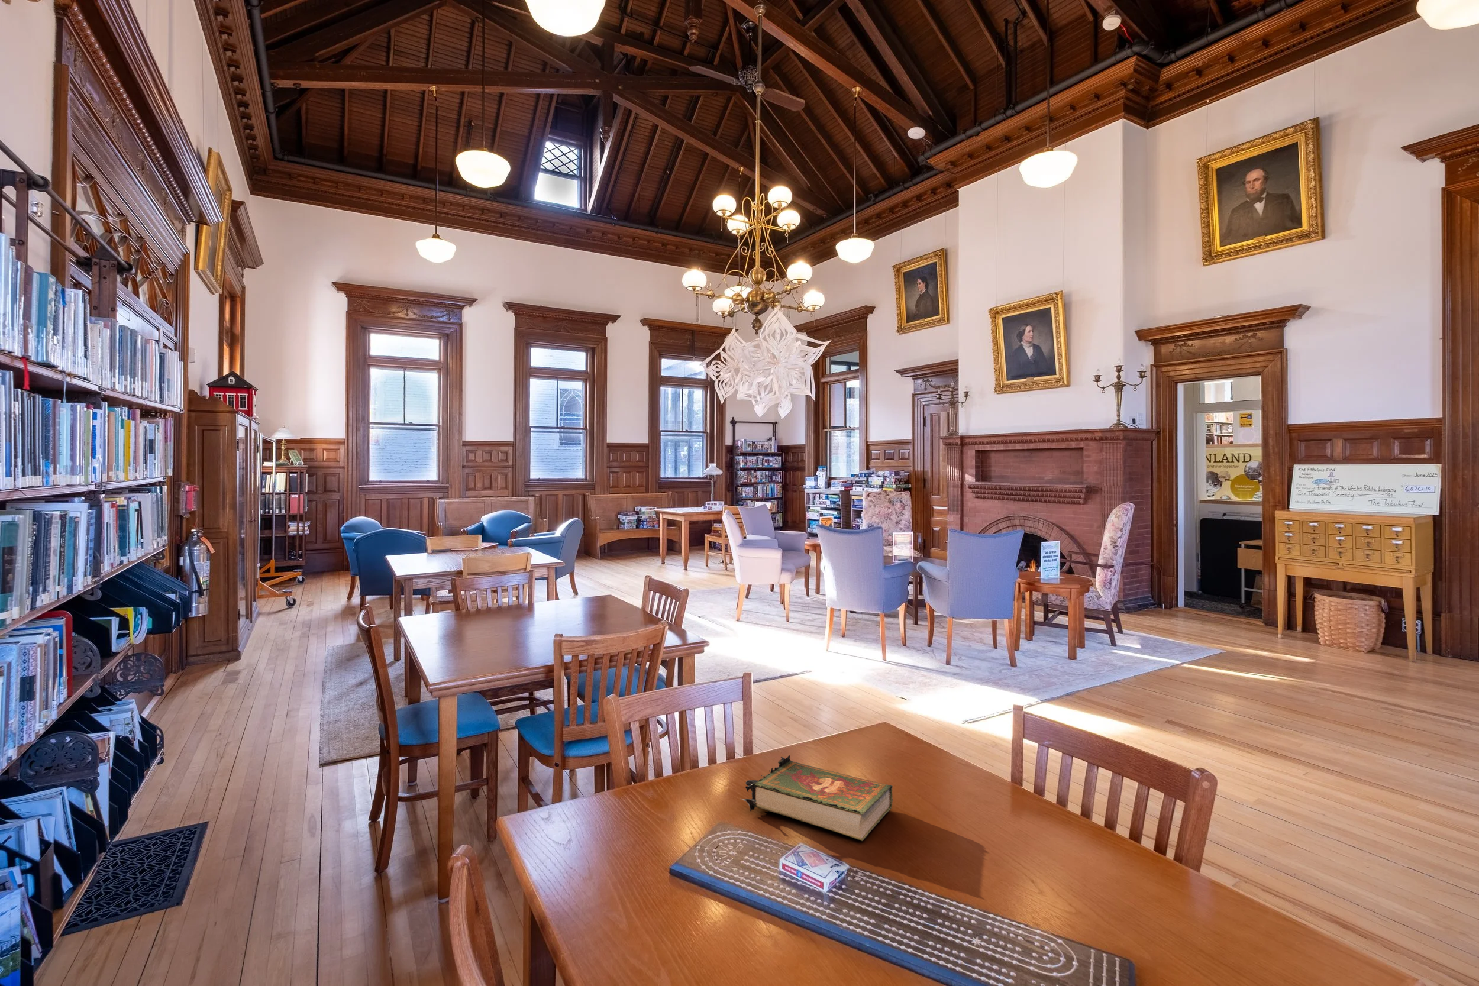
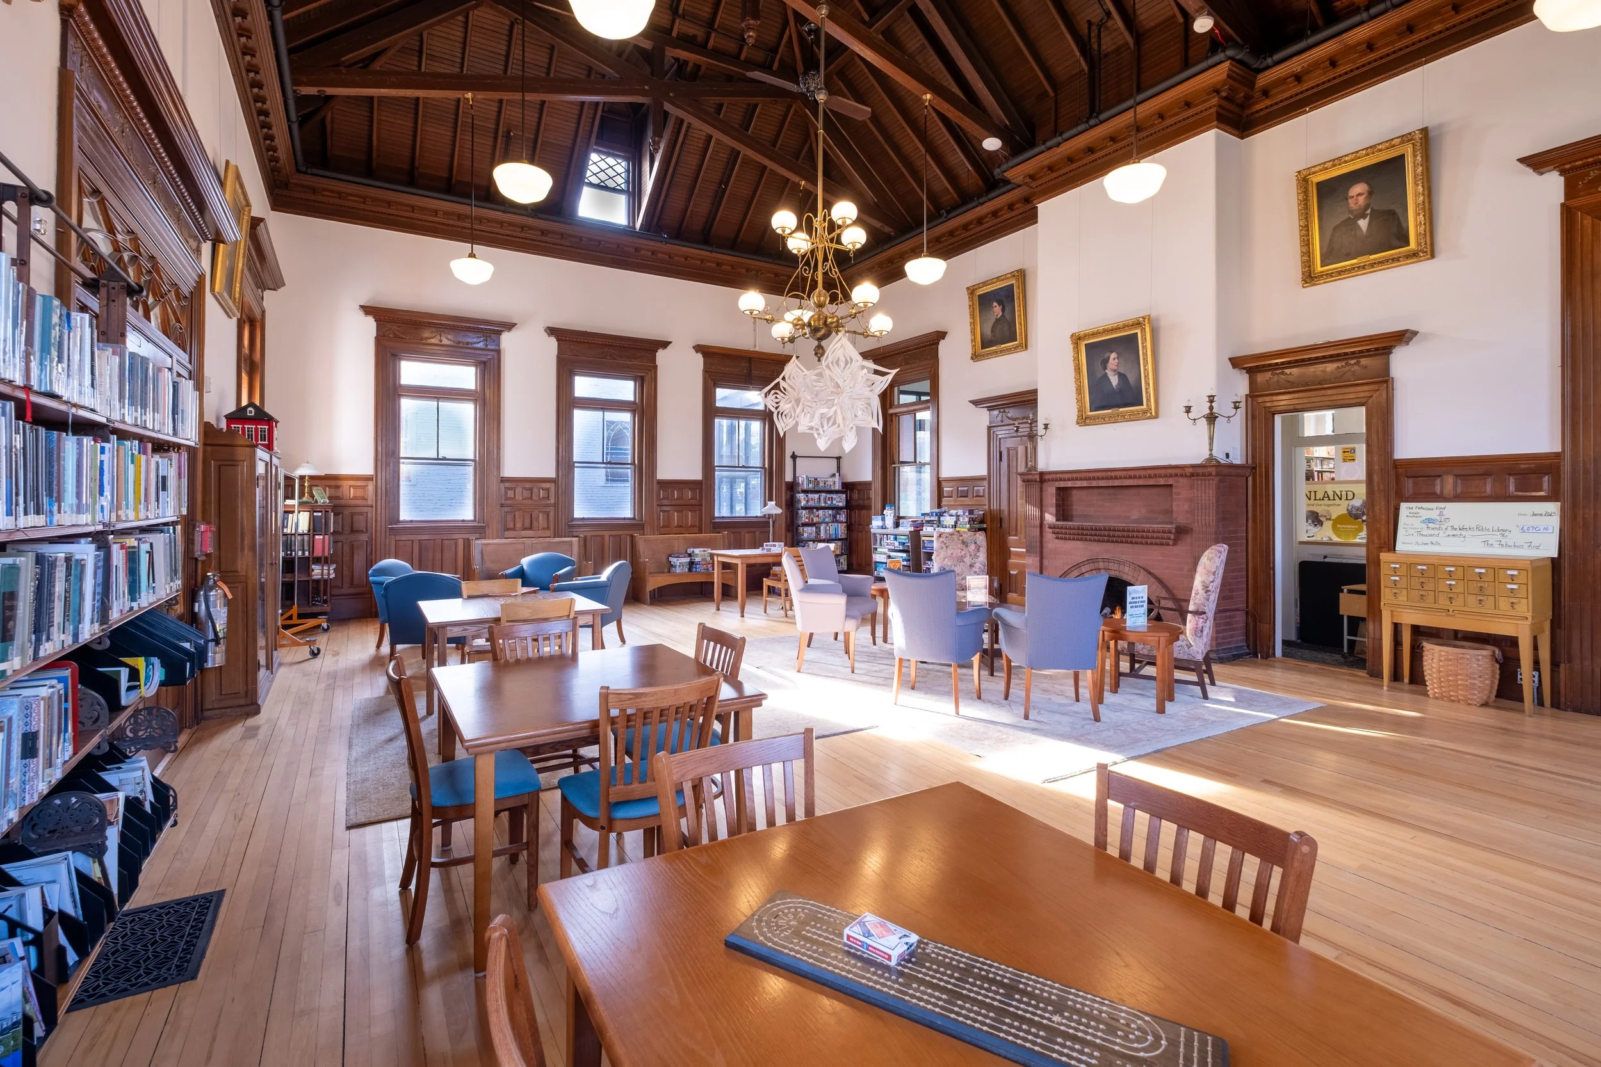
- book [738,755,894,842]
